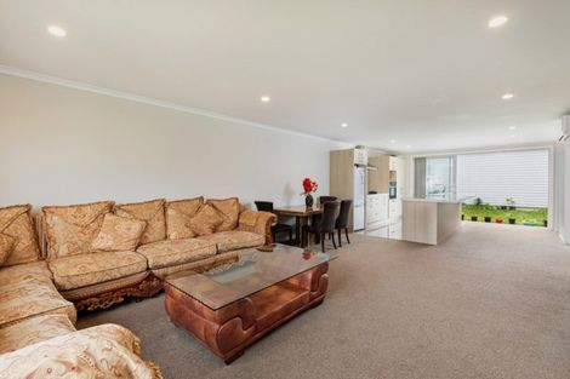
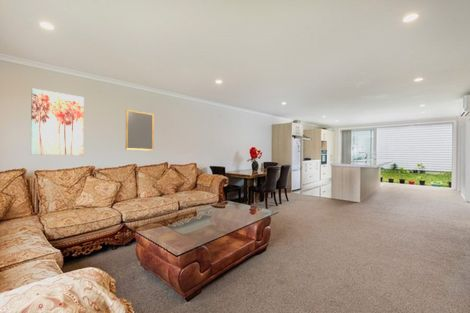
+ home mirror [125,109,155,152]
+ wall art [30,87,85,156]
